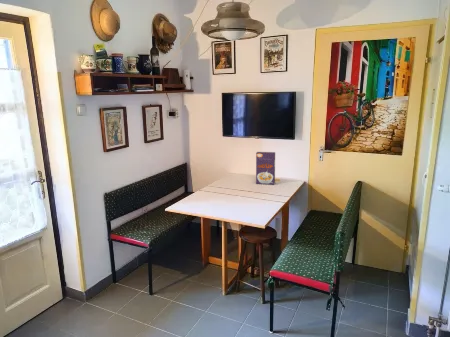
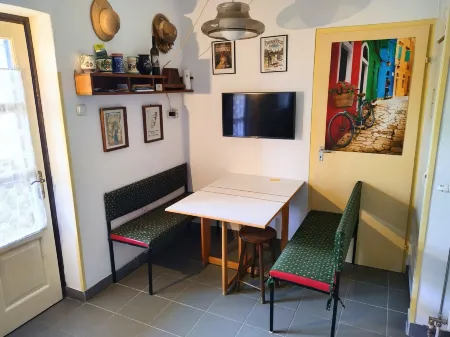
- cereal box [255,151,276,185]
